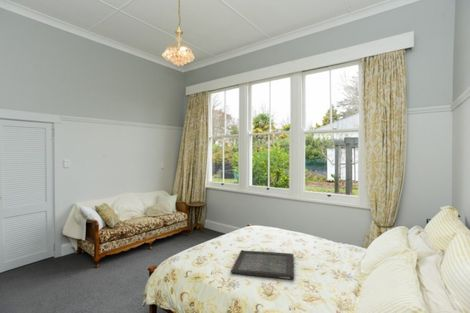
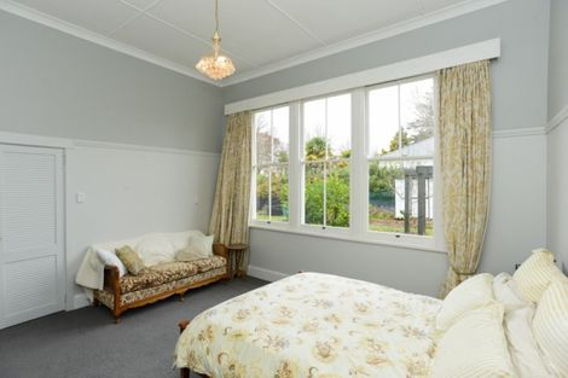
- serving tray [230,249,295,280]
